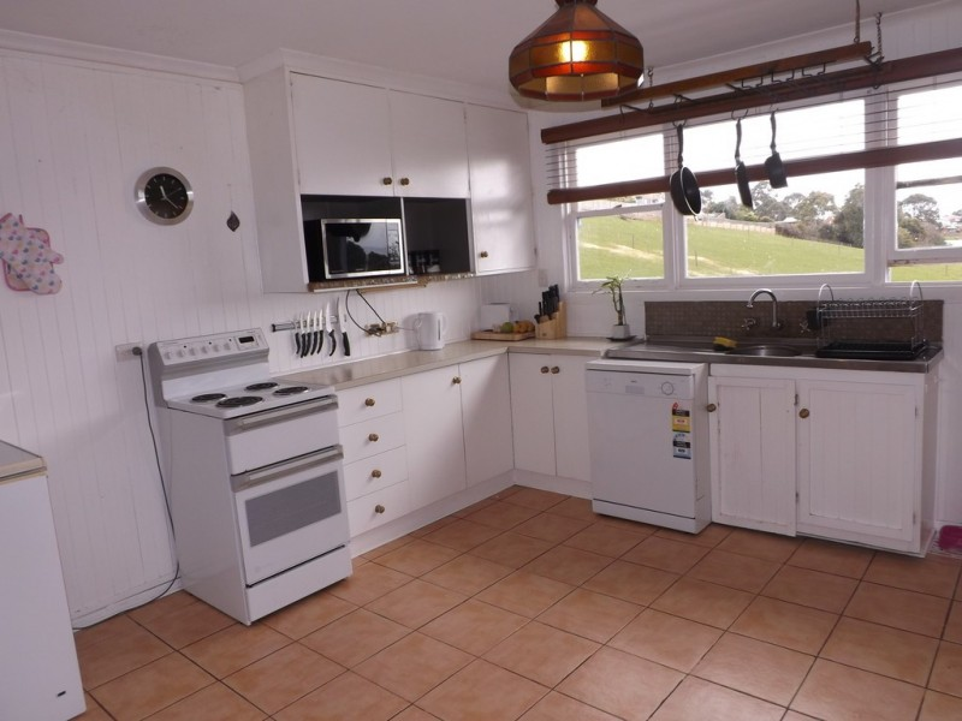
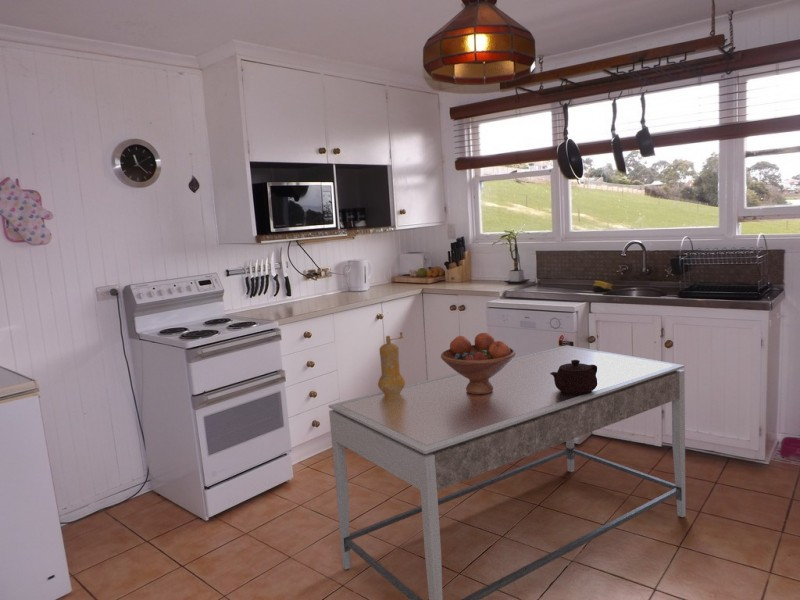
+ dining table [328,344,687,600]
+ pepper mill [377,331,406,397]
+ fruit bowl [440,332,517,394]
+ teapot [550,360,598,395]
